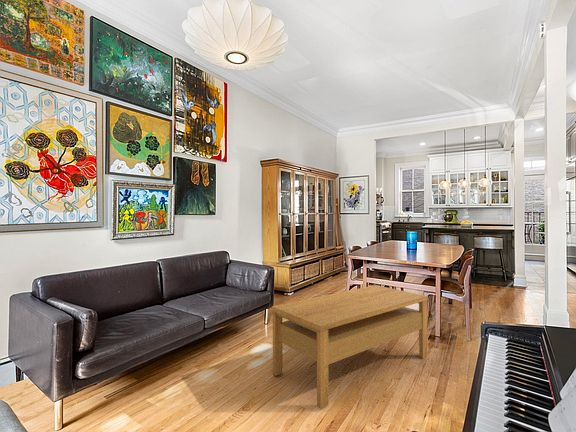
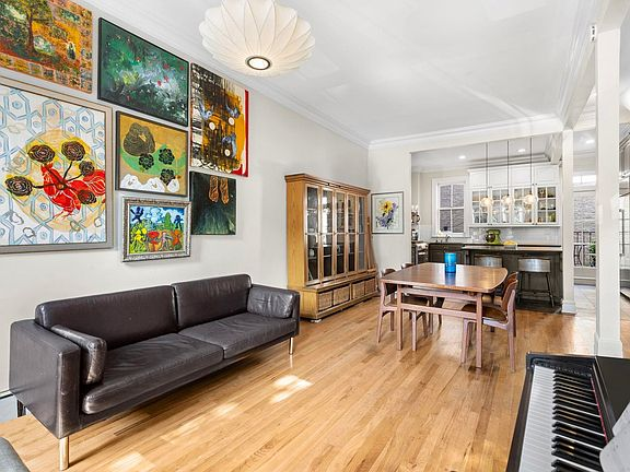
- coffee table [271,284,429,409]
